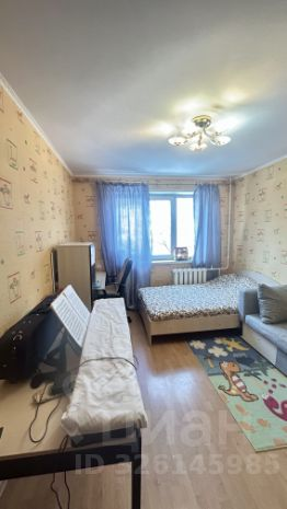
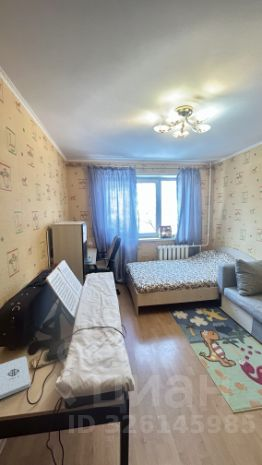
+ notepad [0,356,32,400]
